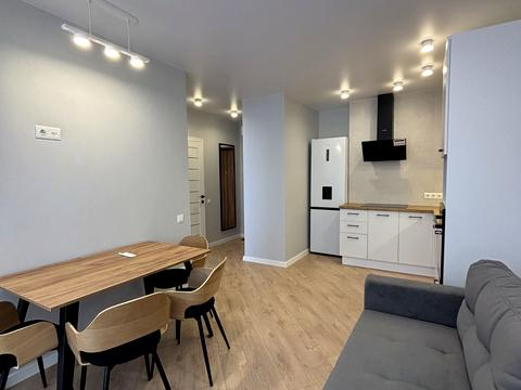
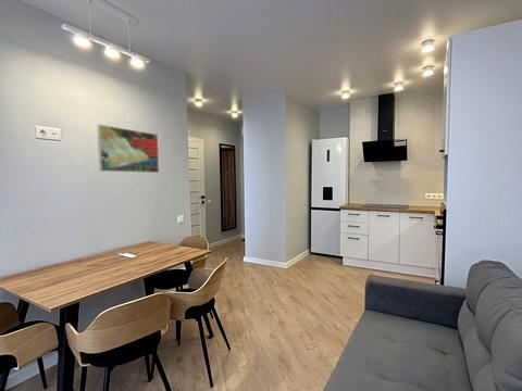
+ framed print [97,124,160,174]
